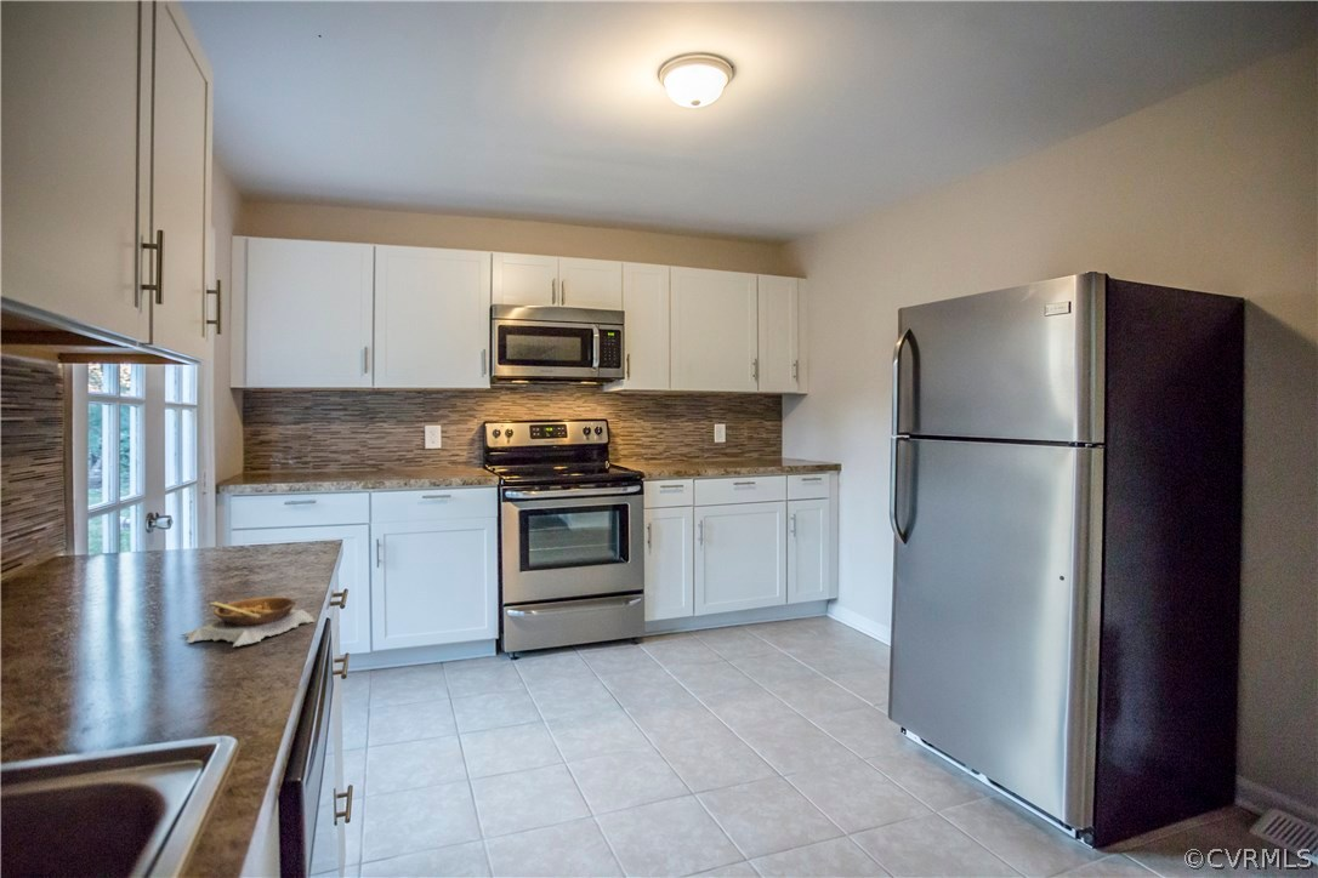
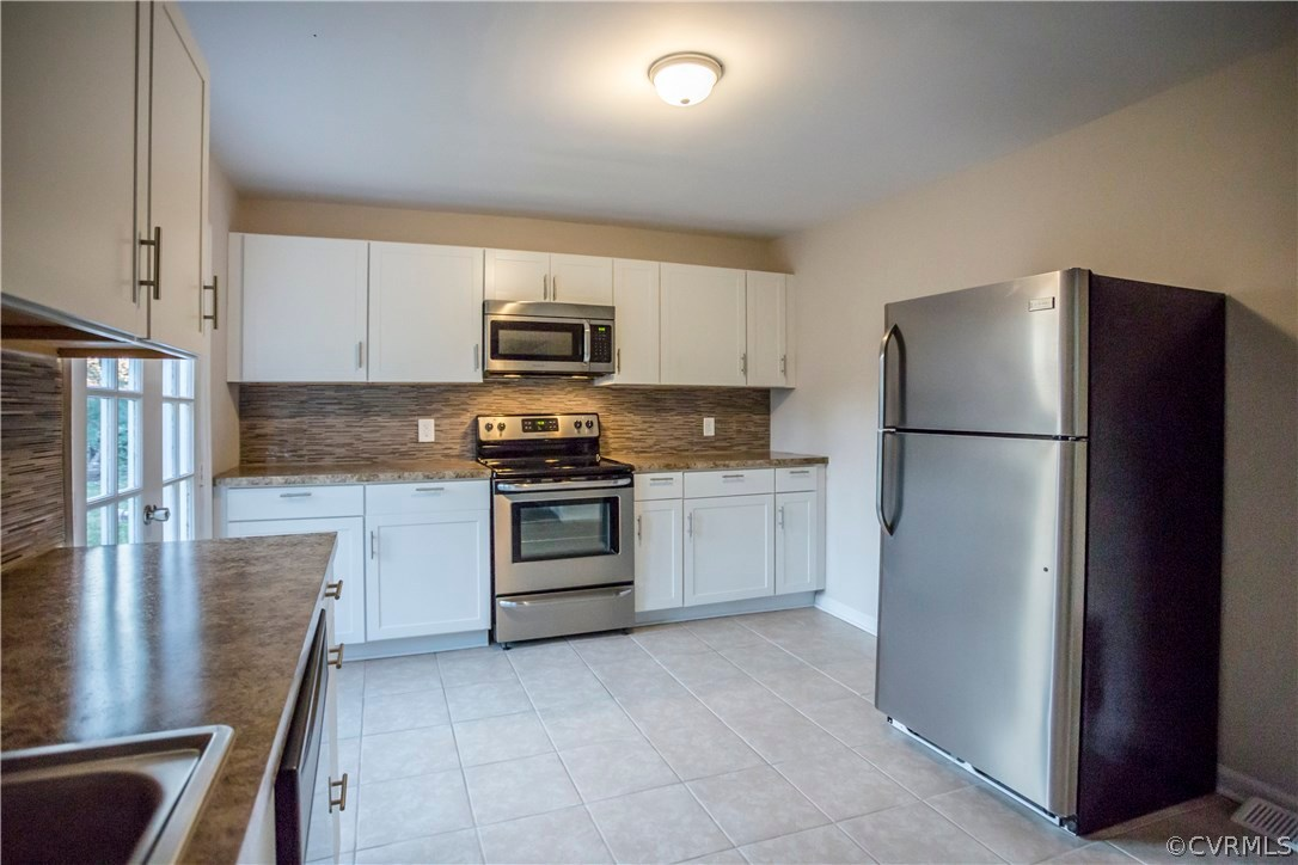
- soup bowl [178,595,316,648]
